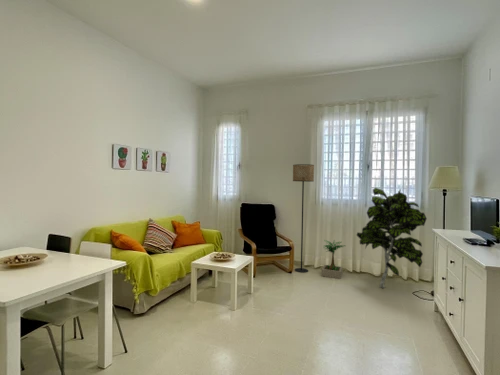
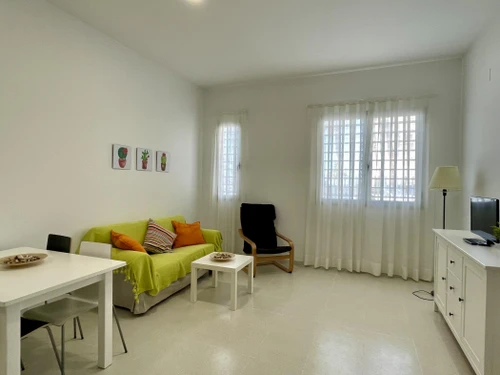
- potted plant [321,239,346,280]
- indoor plant [356,187,428,289]
- floor lamp [292,163,315,274]
